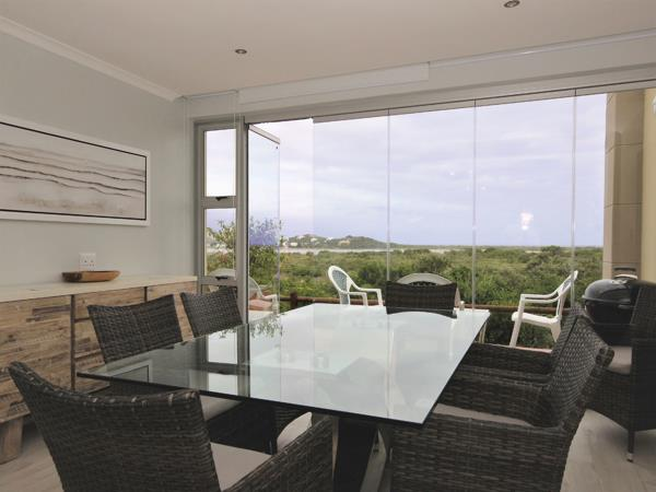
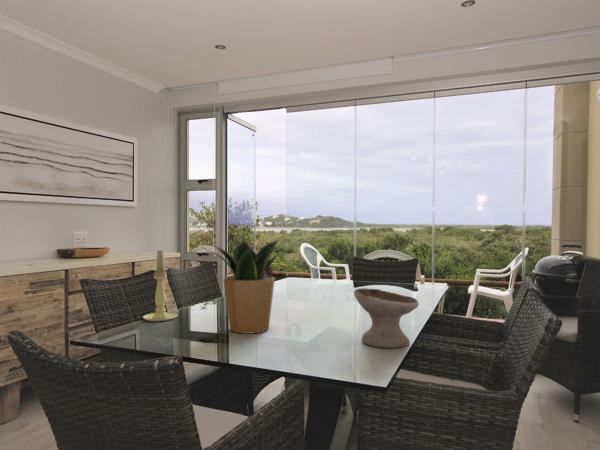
+ candle holder [142,248,179,322]
+ potted plant [200,238,294,335]
+ bowl [353,288,420,349]
